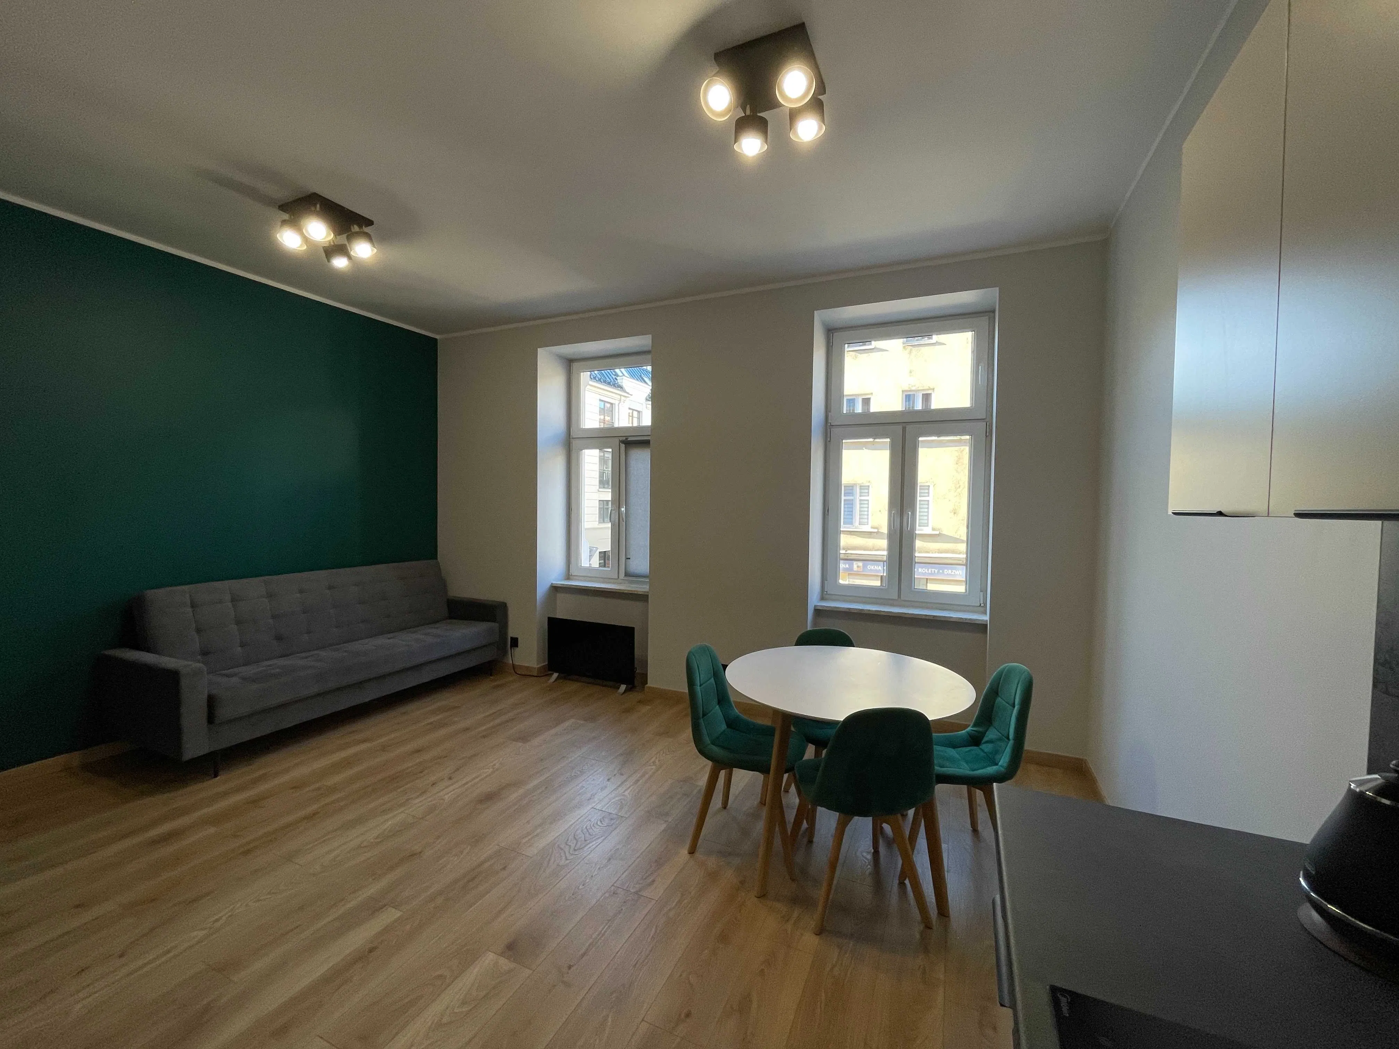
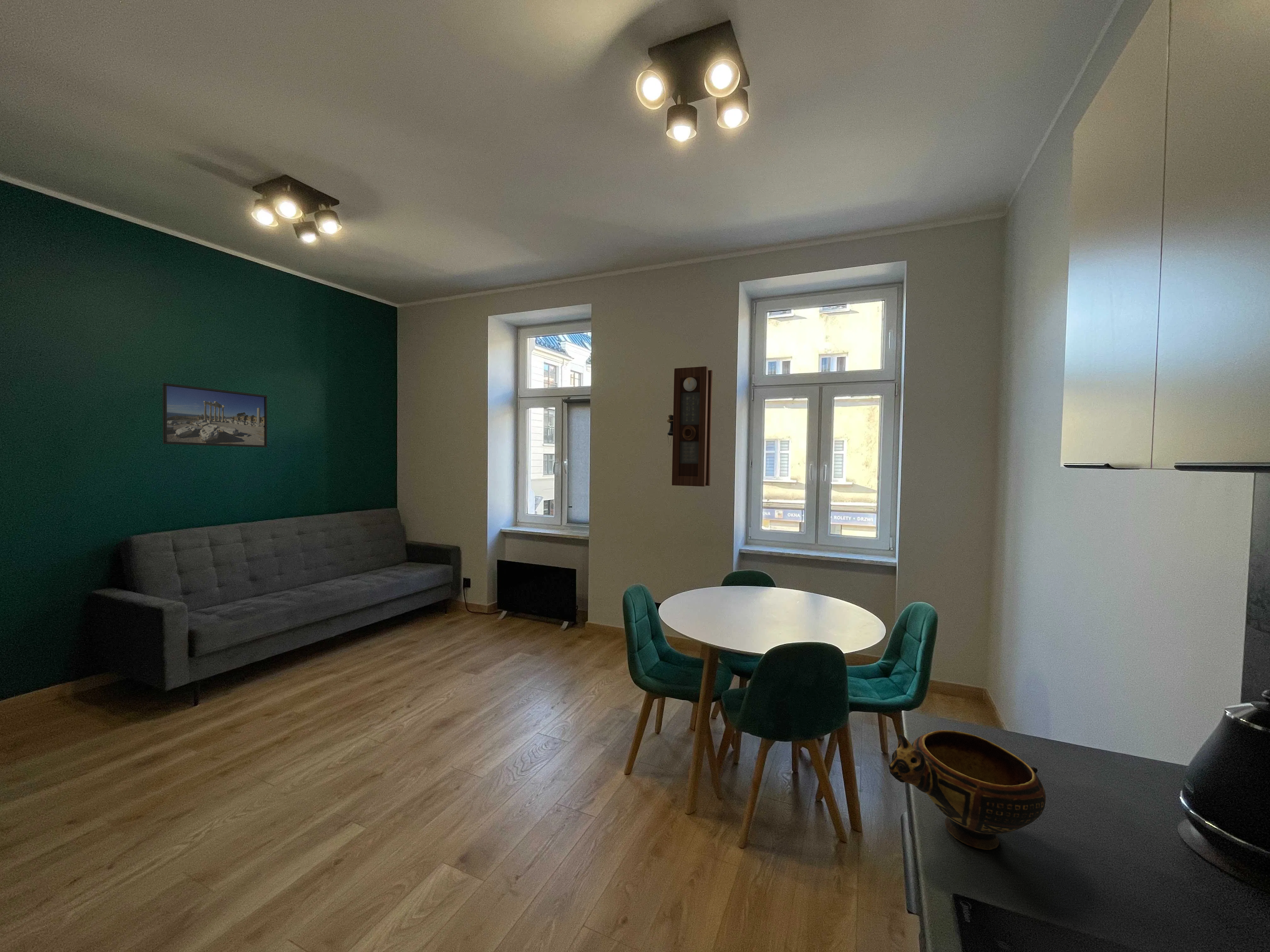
+ pendulum clock [667,366,713,487]
+ ceramic bowl [889,730,1046,850]
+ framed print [162,383,267,448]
